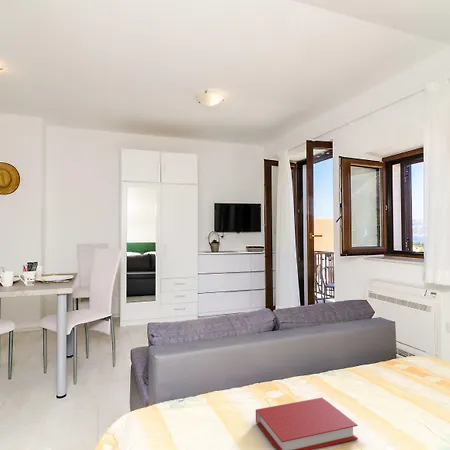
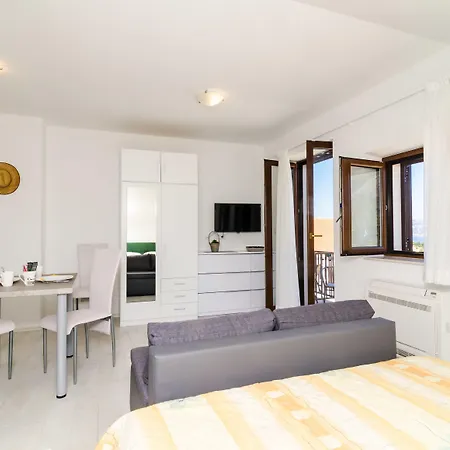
- book [255,397,359,450]
